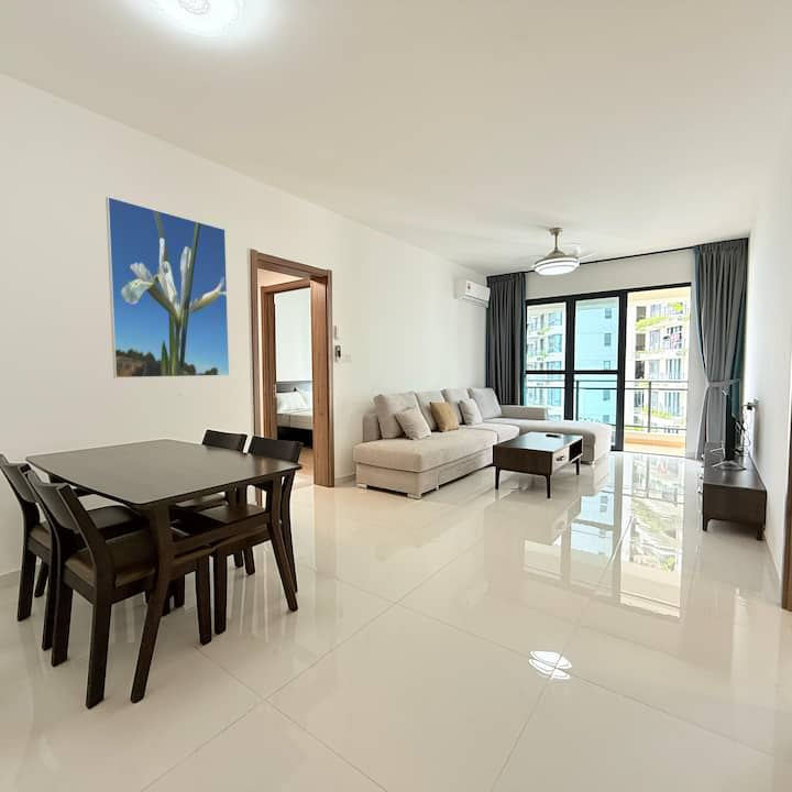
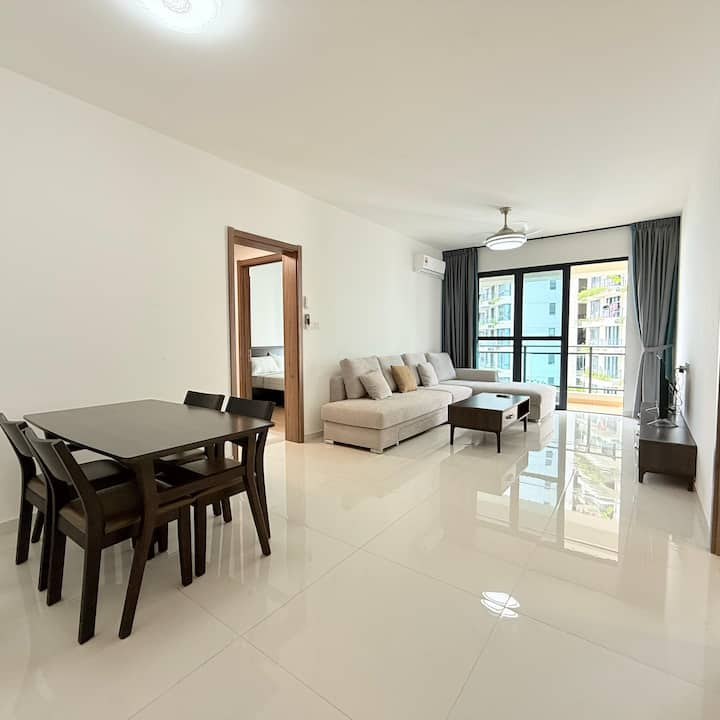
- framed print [105,196,230,378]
